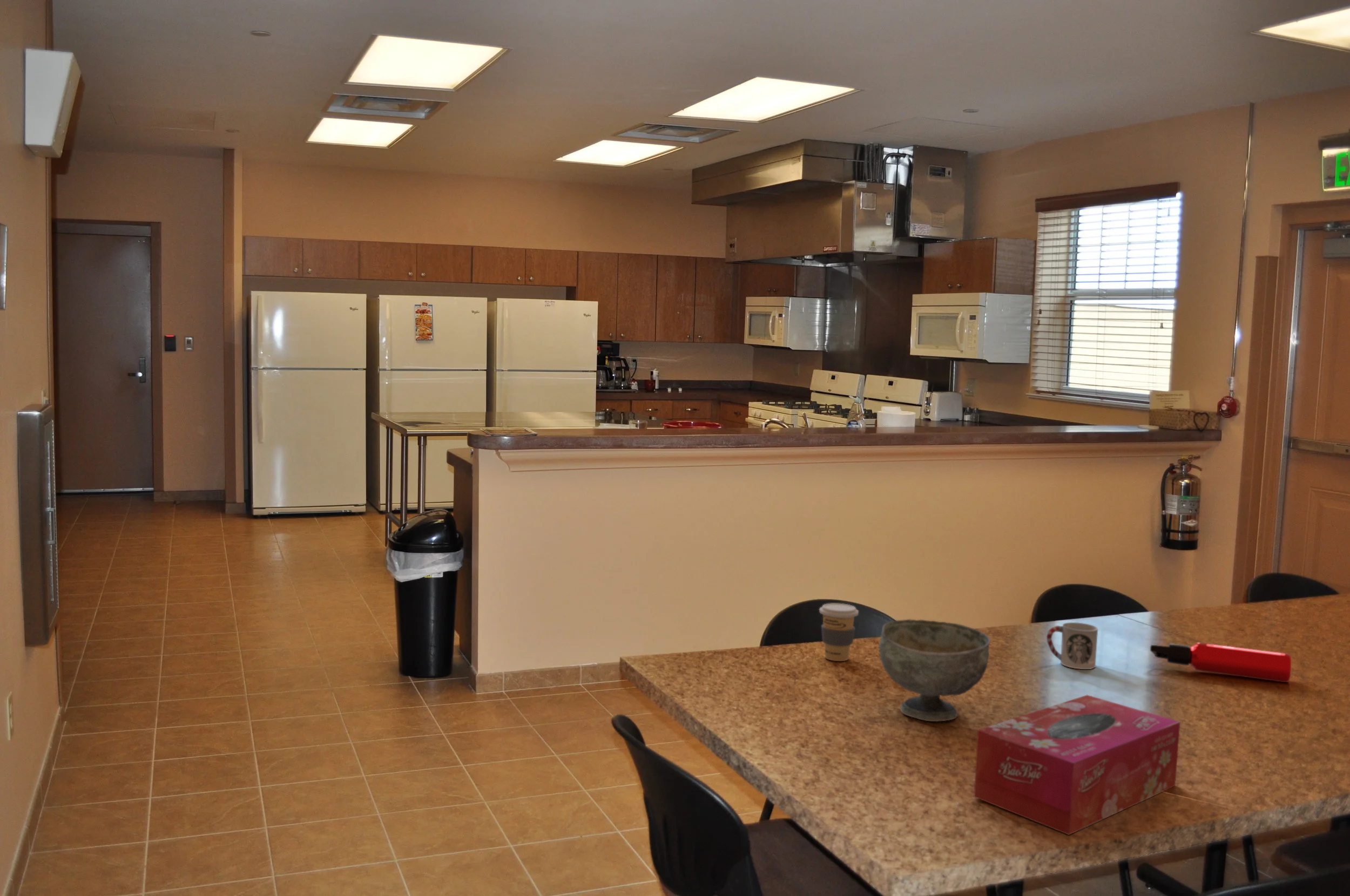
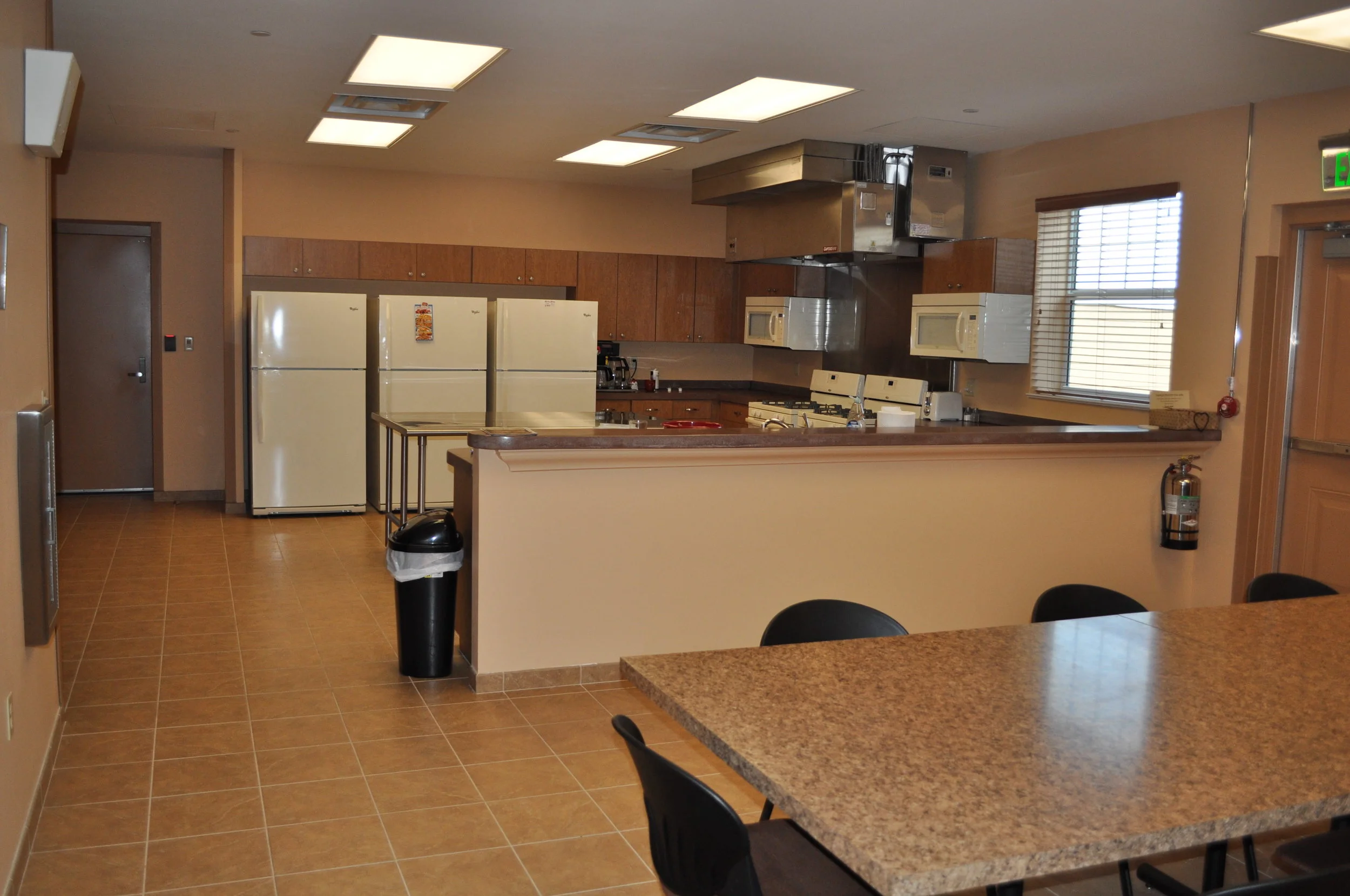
- cup [1046,622,1098,670]
- water bottle [1150,642,1292,683]
- tissue box [973,694,1181,836]
- coffee cup [819,603,859,662]
- bowl [878,619,991,722]
